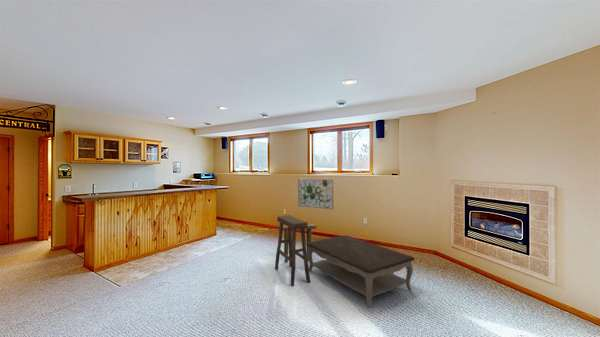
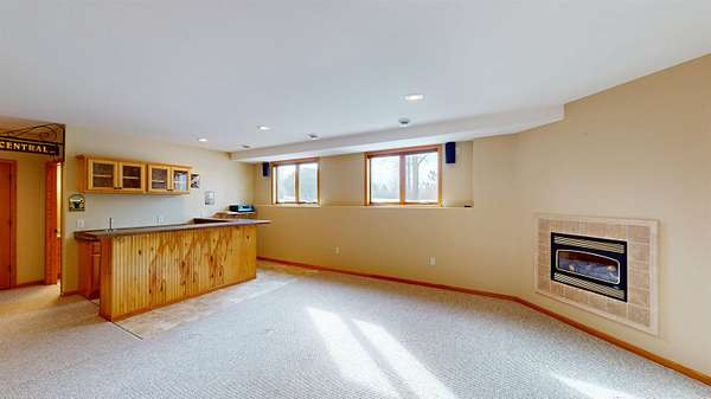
- coffee table [306,234,416,308]
- stool [274,214,311,287]
- wall art [297,178,334,210]
- stool [278,223,318,263]
